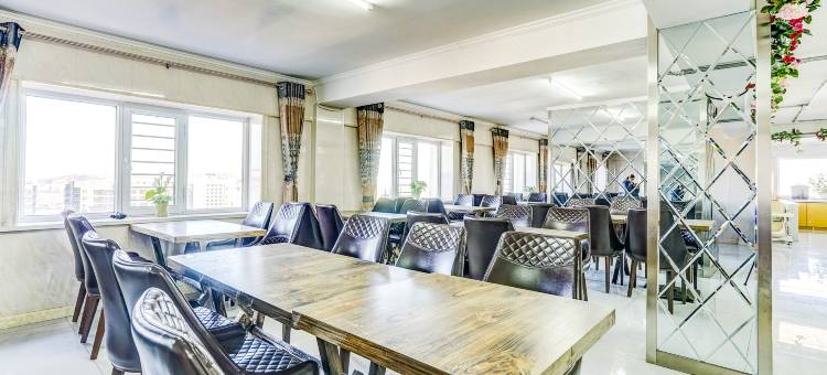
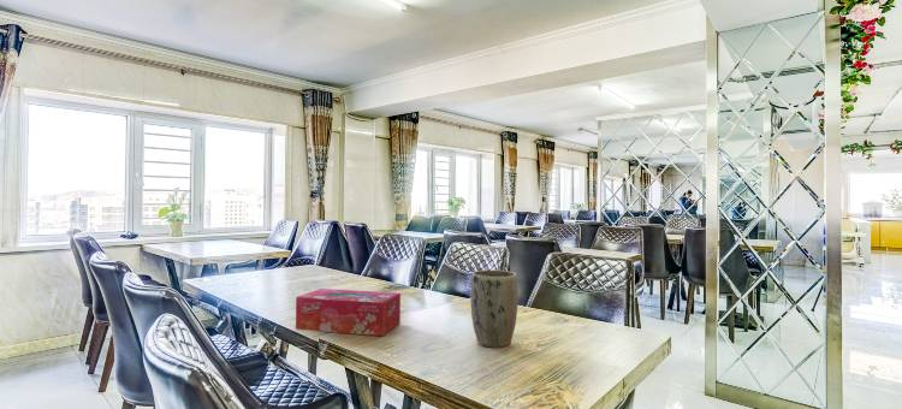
+ plant pot [469,268,518,349]
+ tissue box [295,288,402,337]
